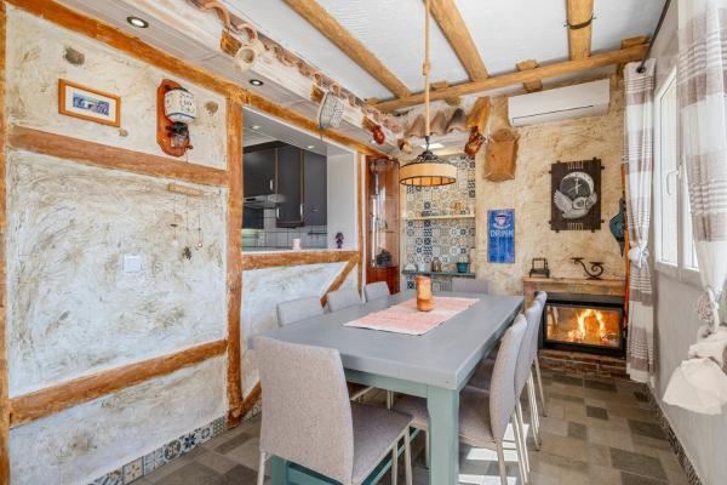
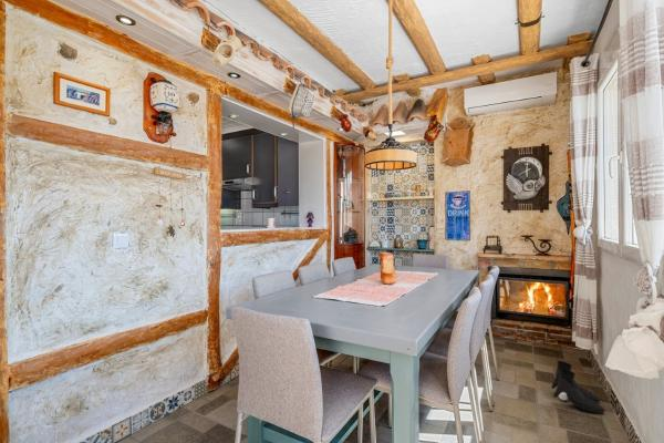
+ boots [550,360,606,414]
